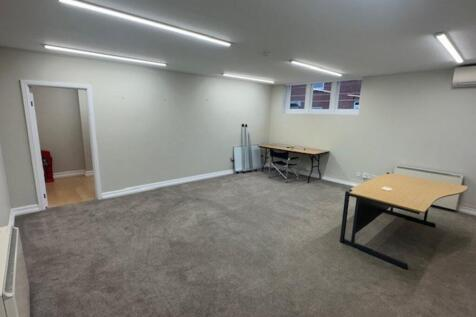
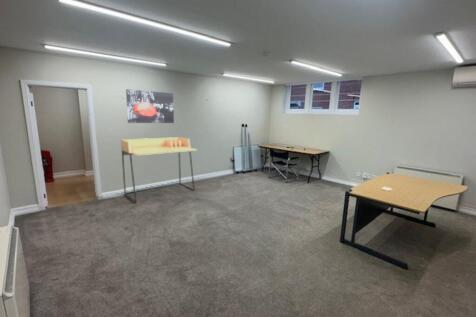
+ desk [120,136,198,204]
+ wall art [125,88,175,124]
